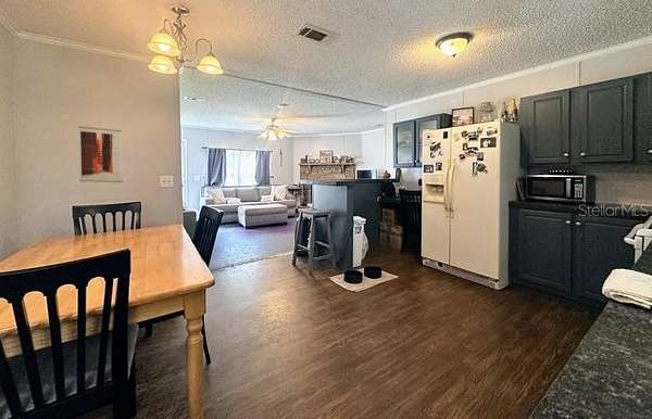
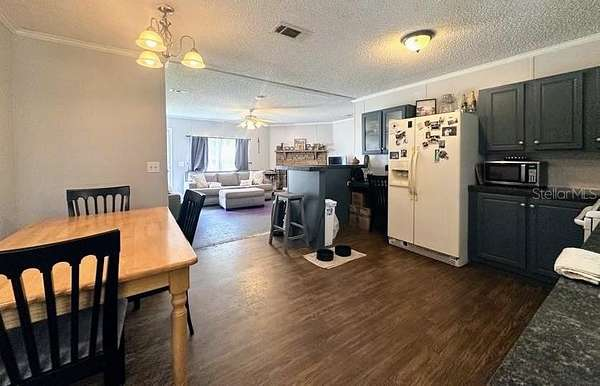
- wall art [77,125,124,183]
